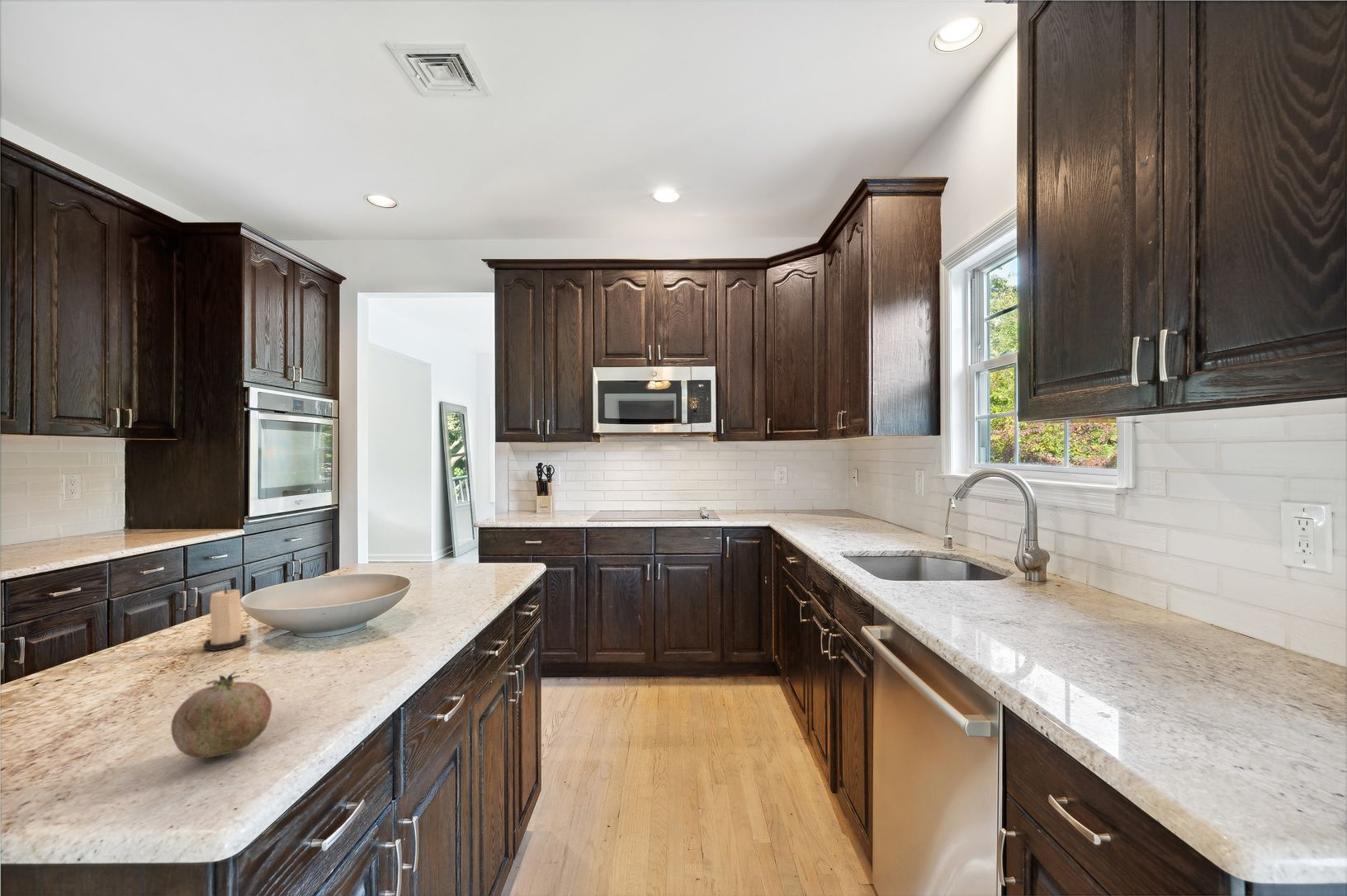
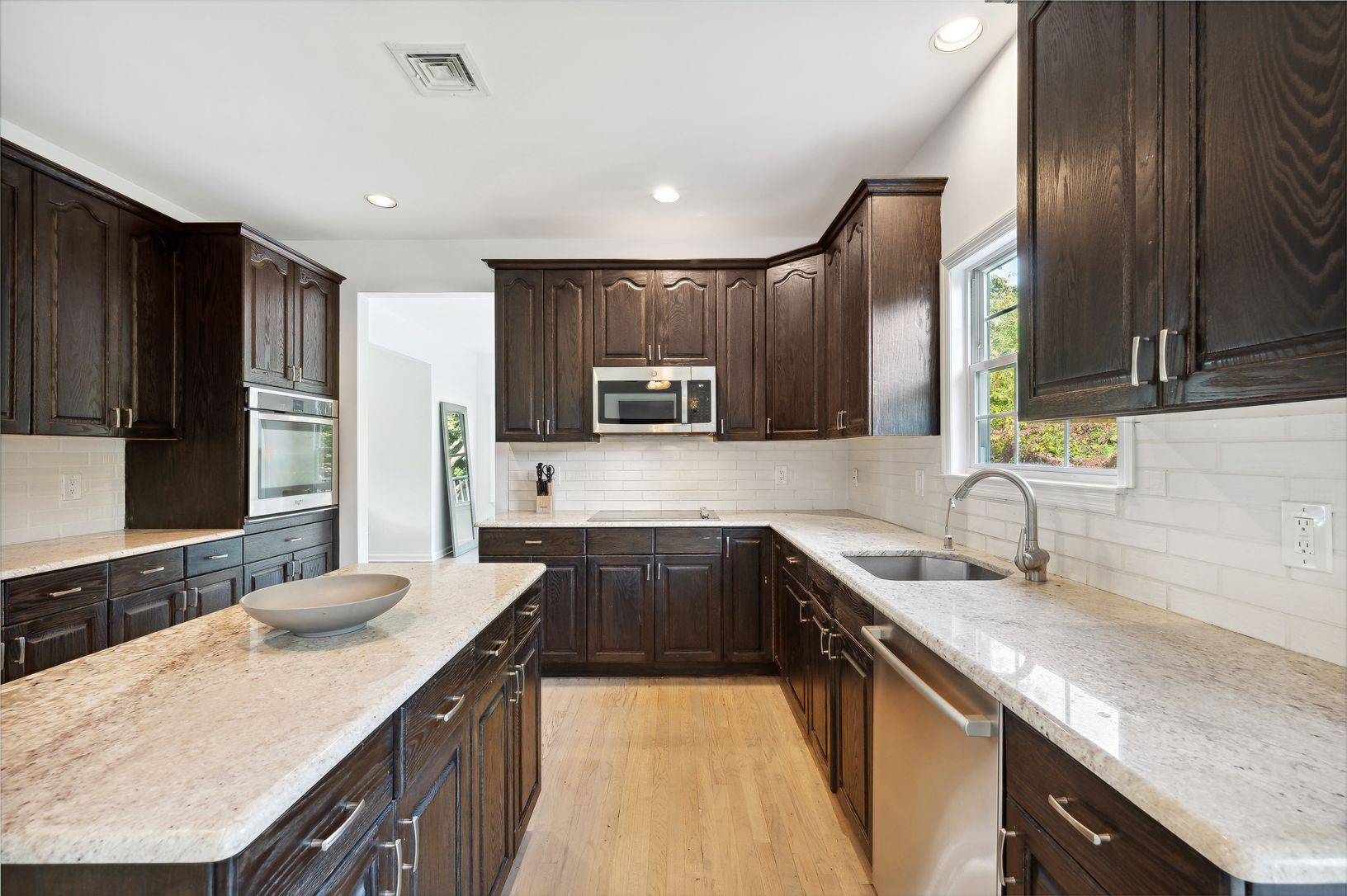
- fruit [170,671,272,758]
- candle [202,586,248,652]
